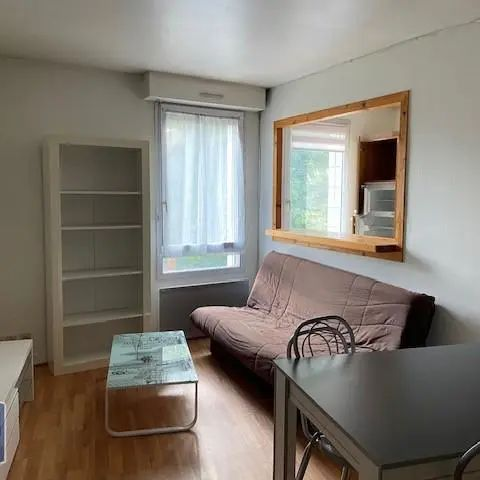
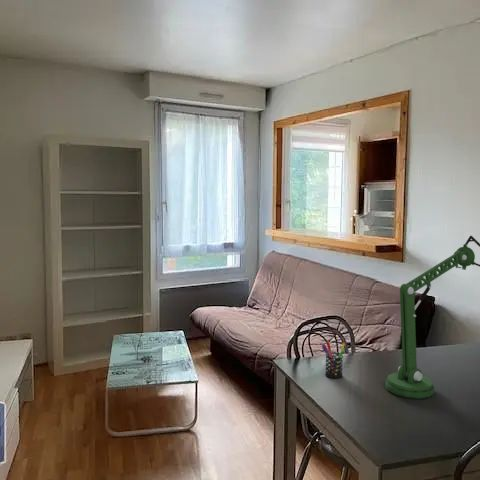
+ pen holder [320,341,346,379]
+ desk lamp [384,235,480,400]
